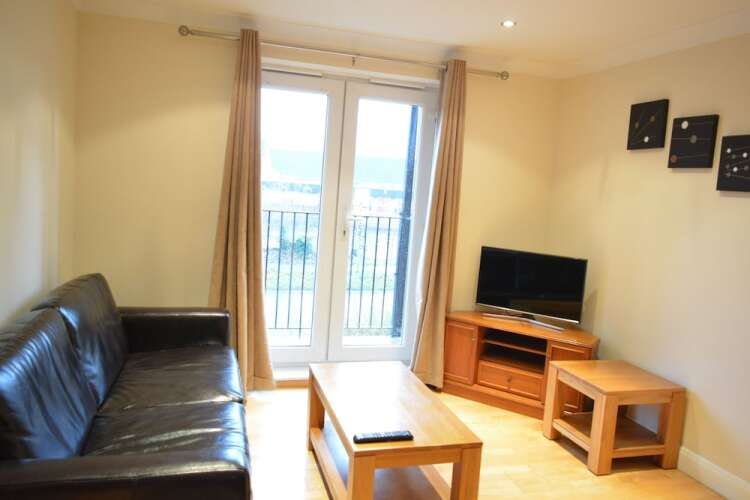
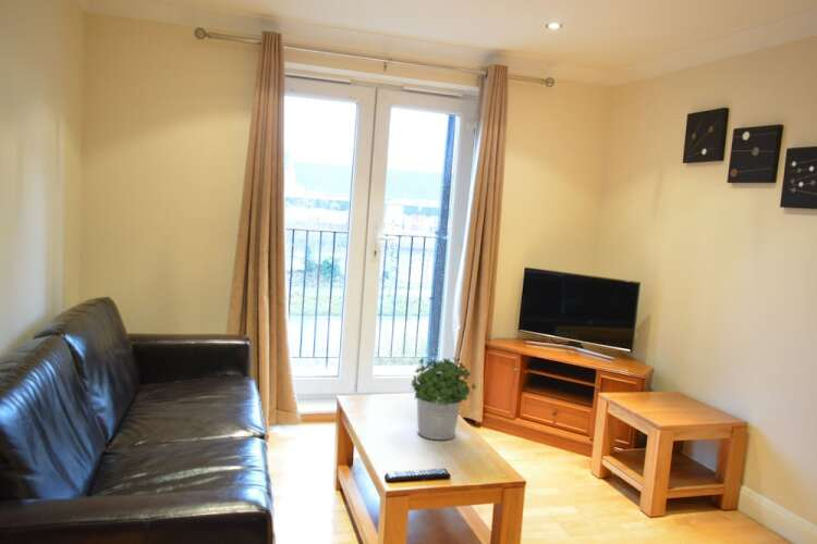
+ potted plant [410,356,478,441]
